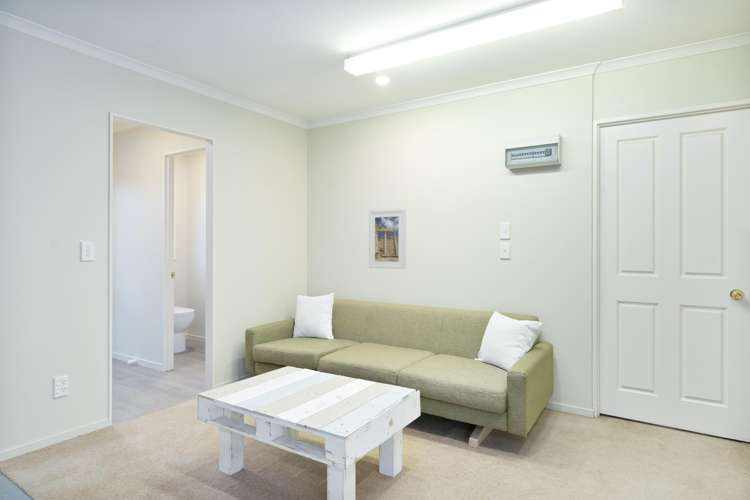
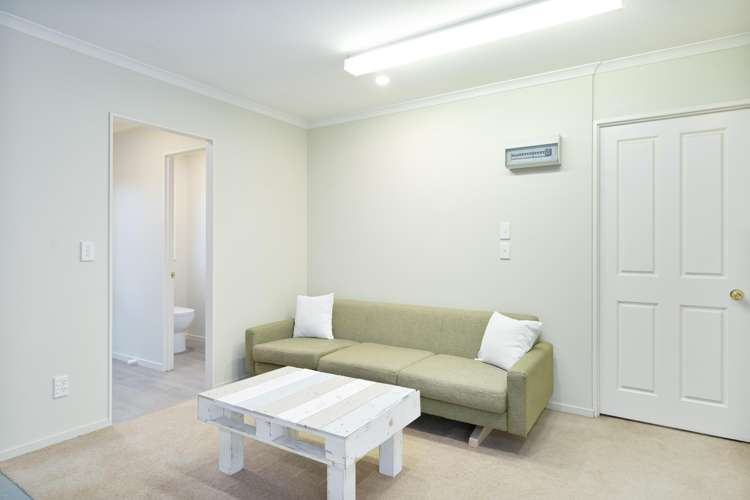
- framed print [368,208,407,270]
